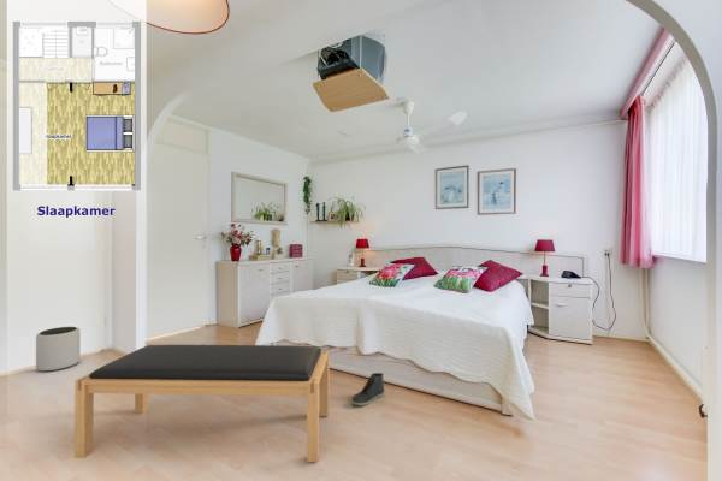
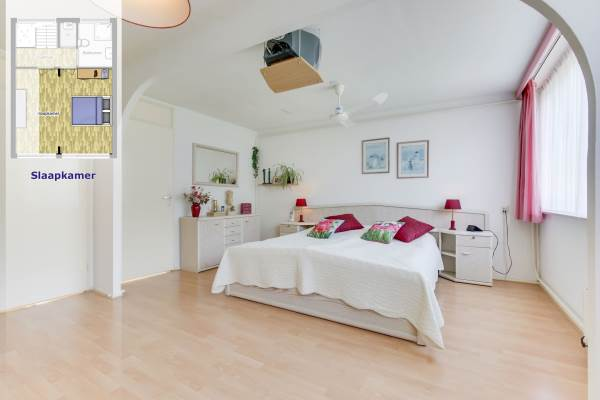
- sneaker [350,372,385,406]
- bench [73,344,331,463]
- plant pot [35,326,82,373]
